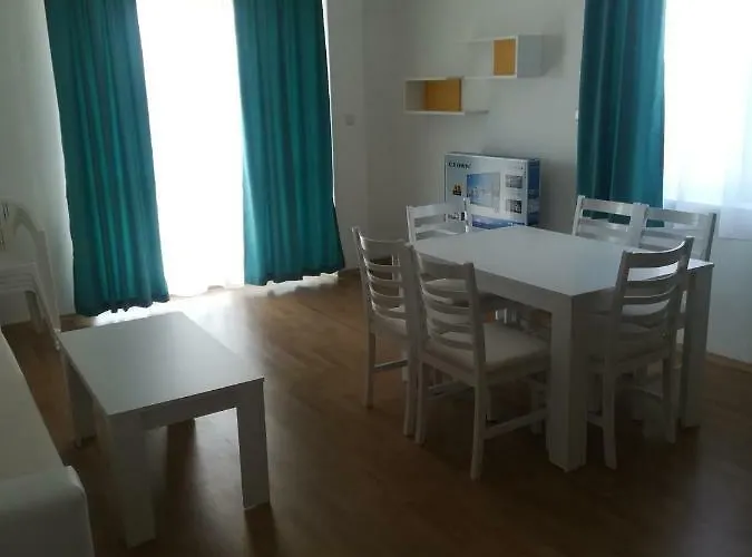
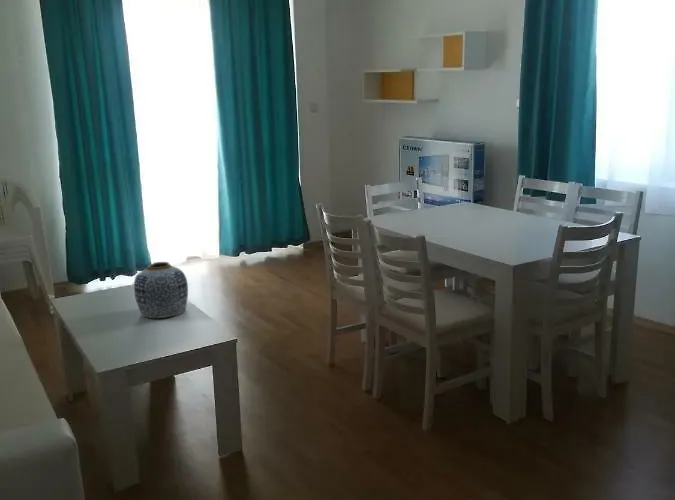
+ vase [133,261,189,319]
